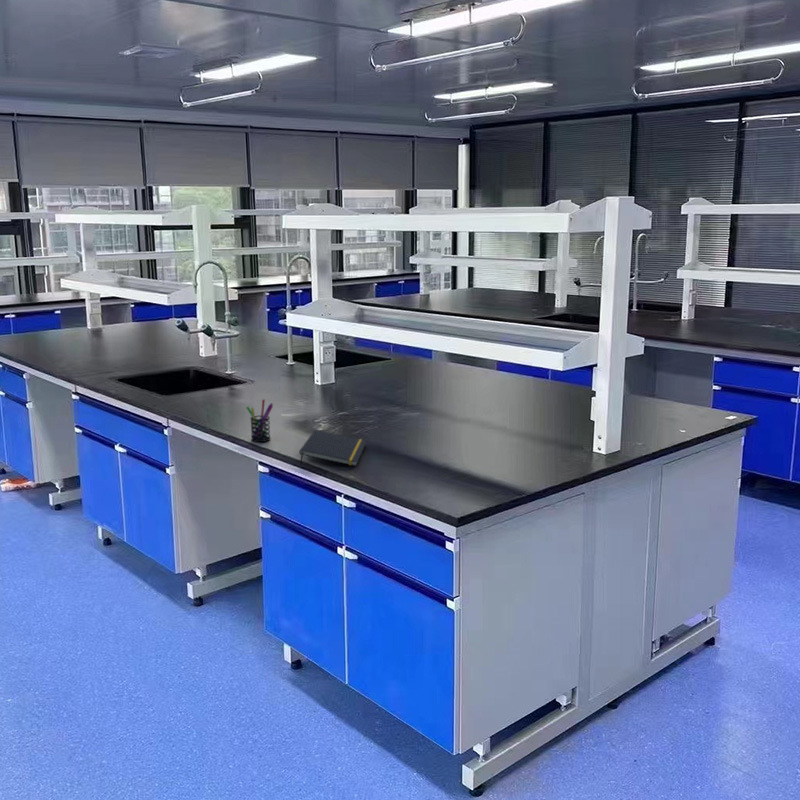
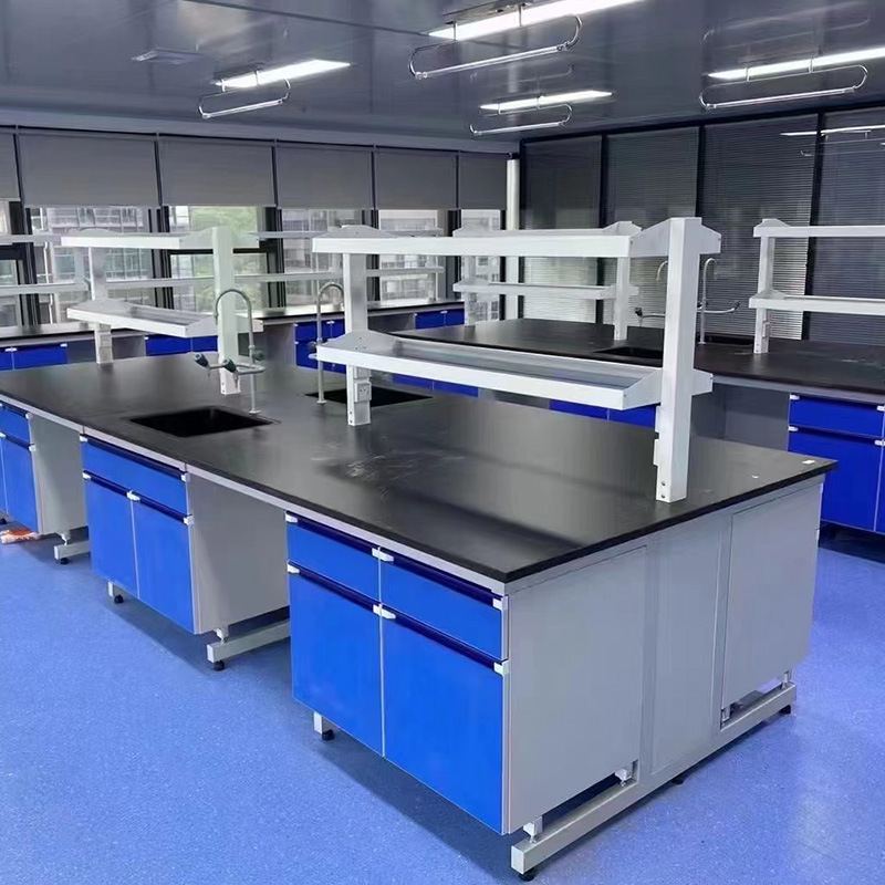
- pen holder [245,398,274,443]
- notepad [298,429,367,467]
